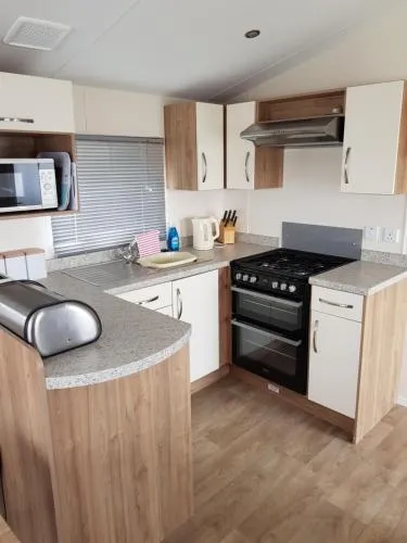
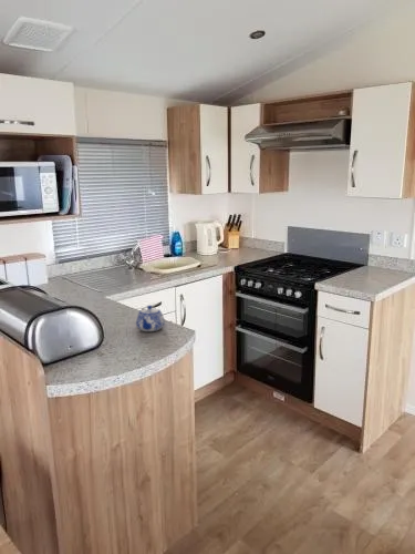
+ teapot [135,305,166,332]
